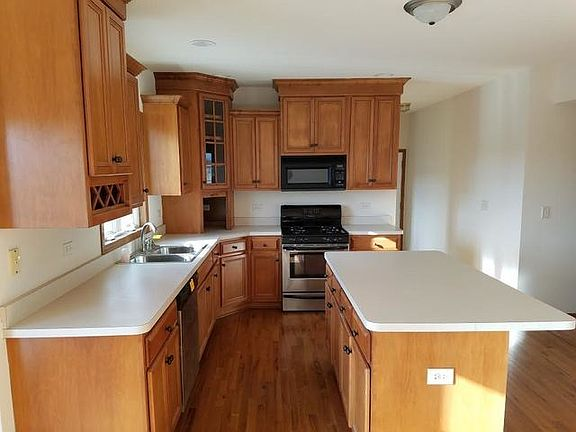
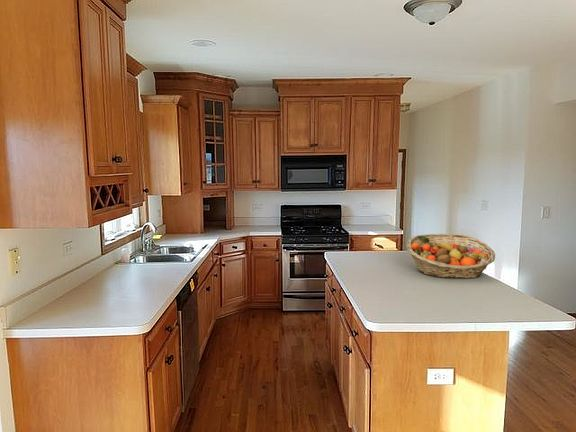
+ fruit basket [406,233,496,279]
